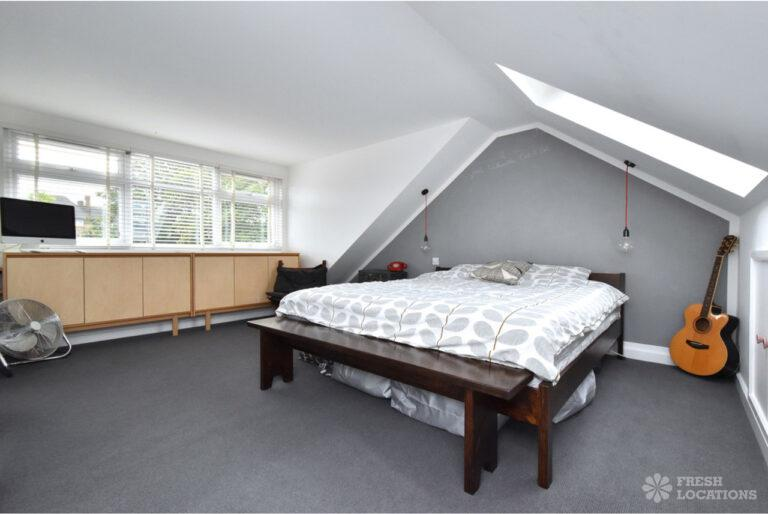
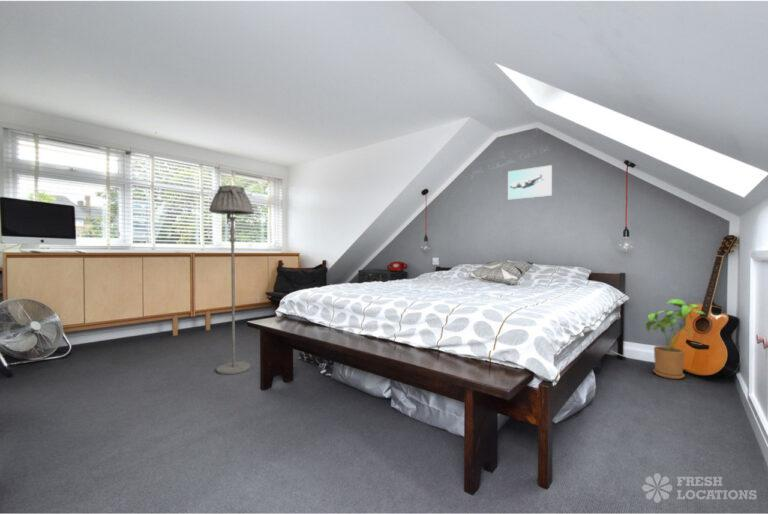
+ floor lamp [208,184,255,375]
+ house plant [645,298,706,380]
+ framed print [507,164,553,201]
